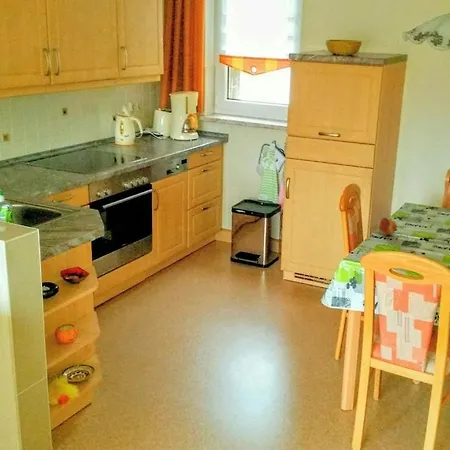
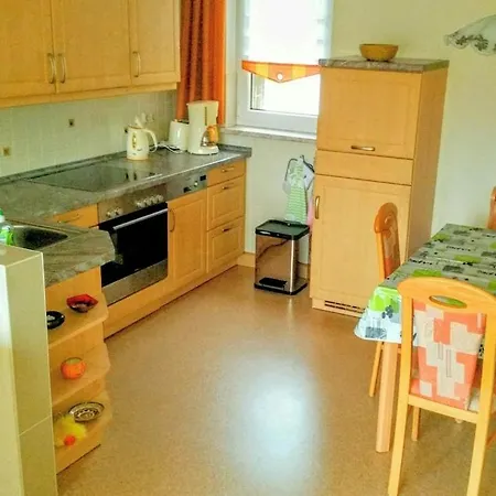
- fruit [377,217,398,236]
